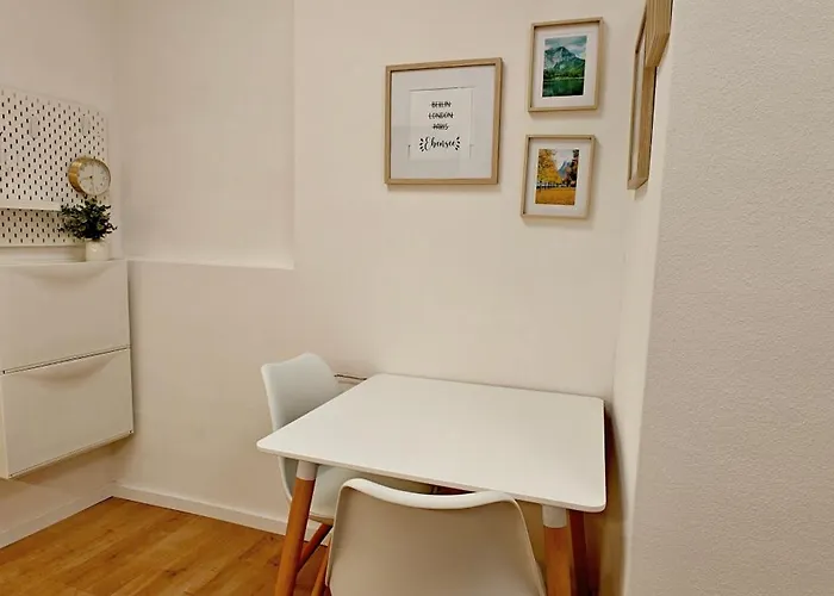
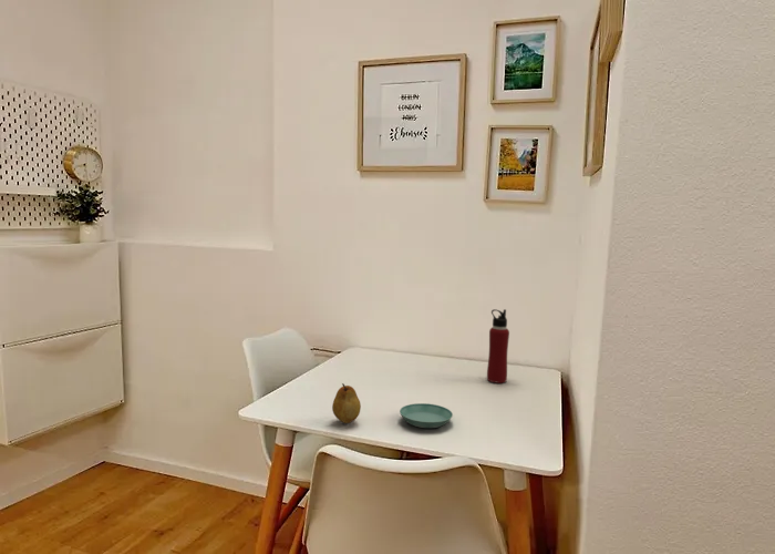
+ water bottle [486,308,510,384]
+ fruit [331,382,362,424]
+ saucer [399,402,454,429]
